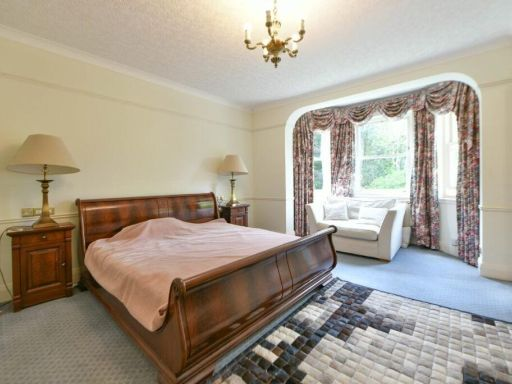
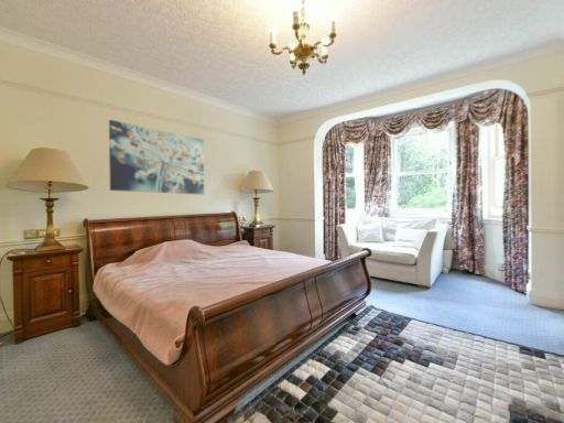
+ wall art [108,119,205,196]
